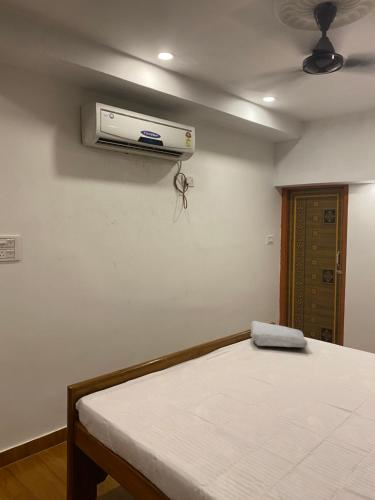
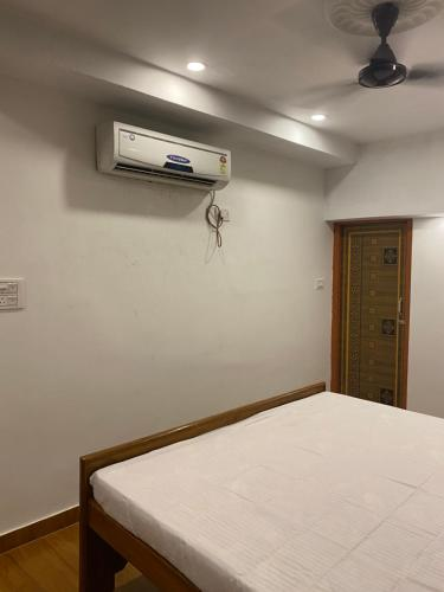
- soap bar [249,320,308,348]
